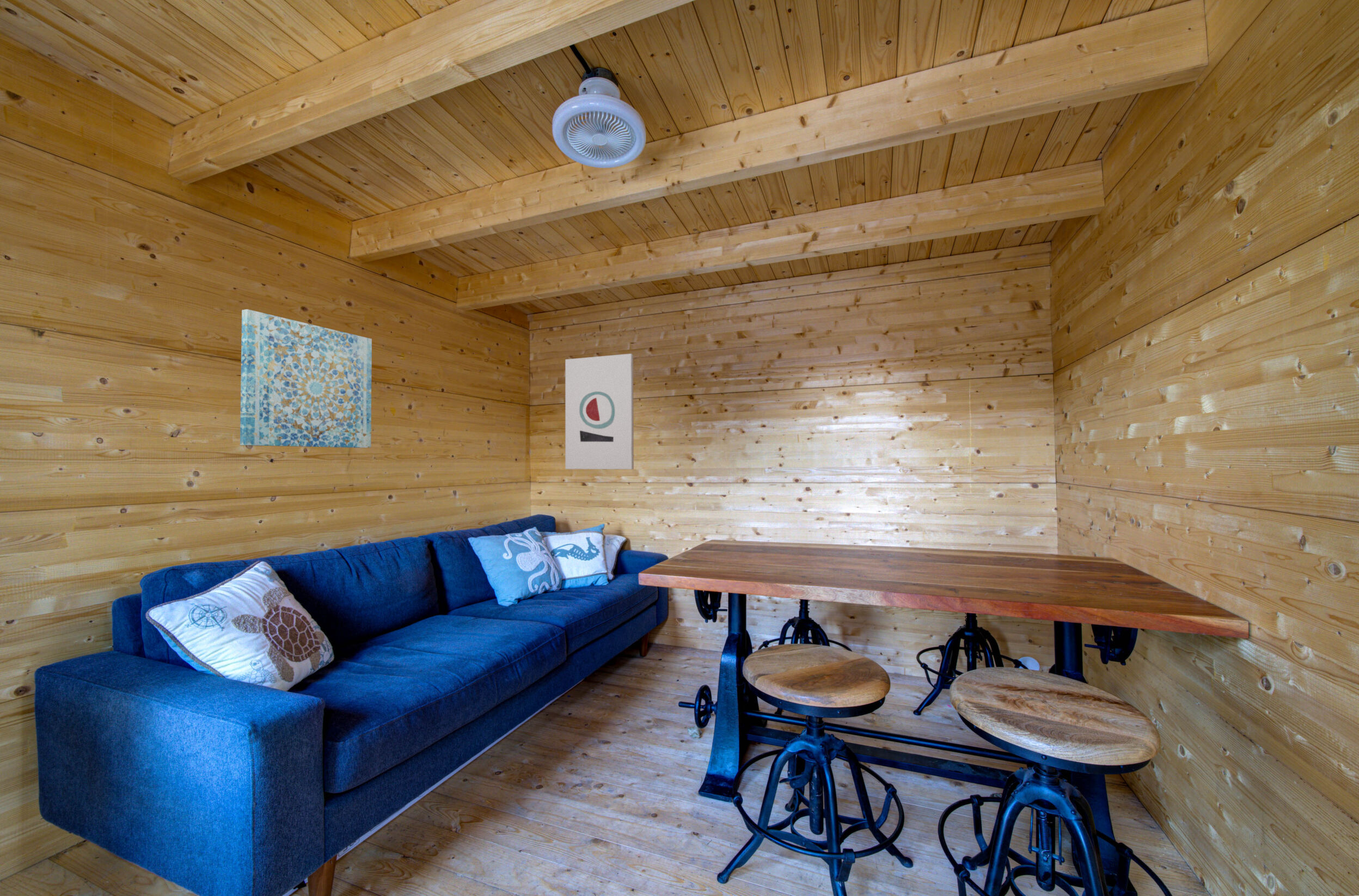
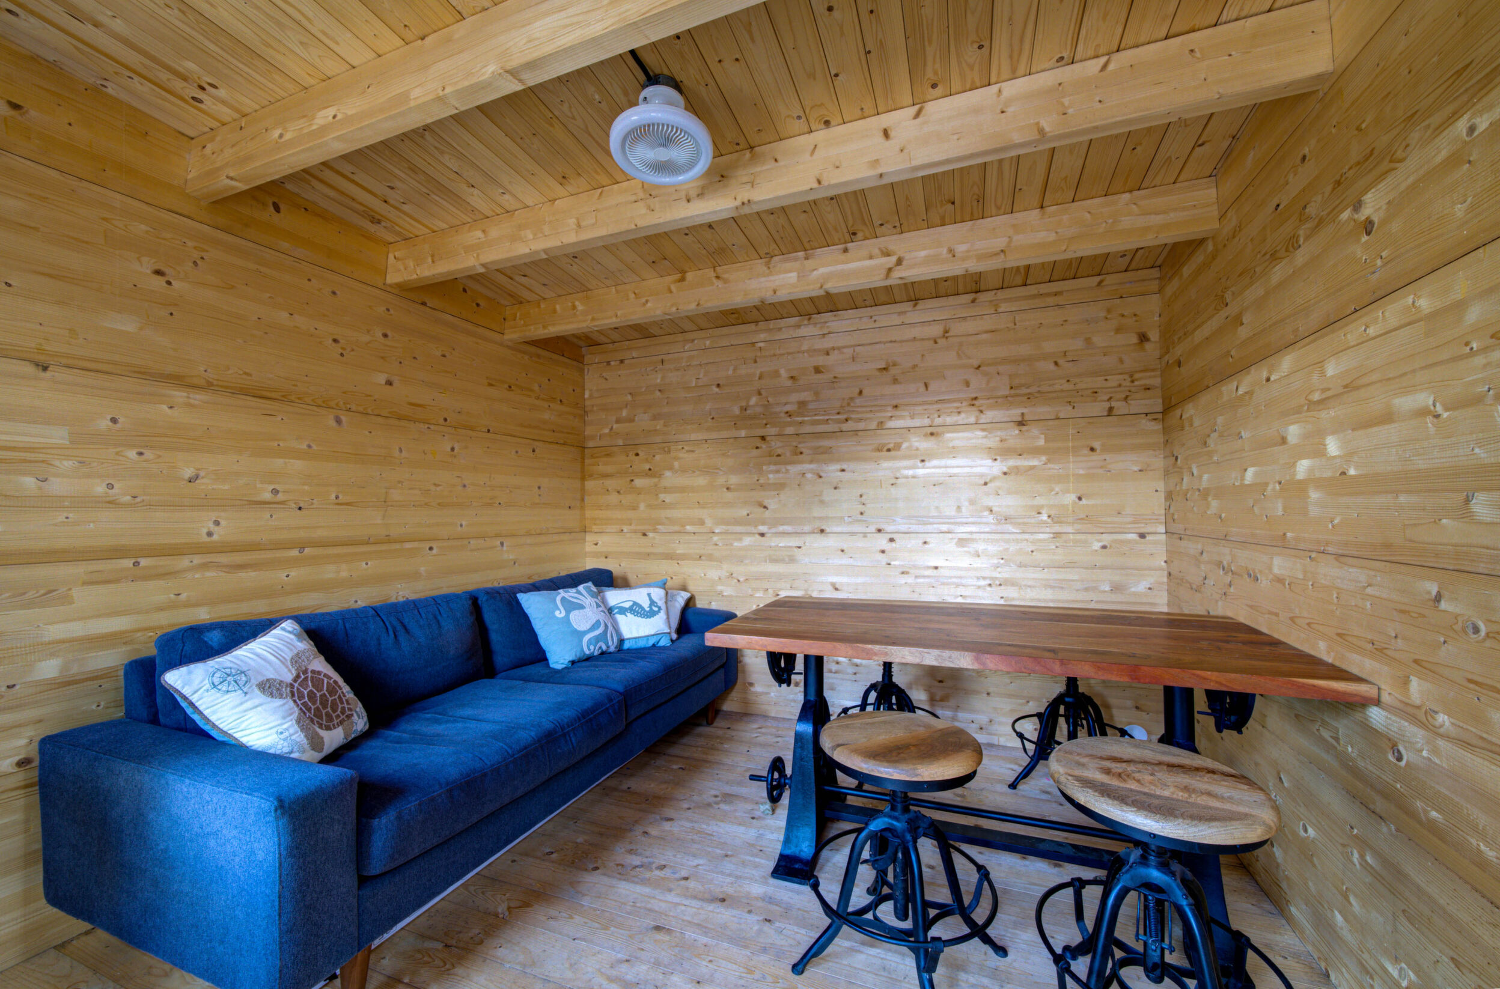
- wall art [240,309,372,449]
- wall art [565,353,634,470]
